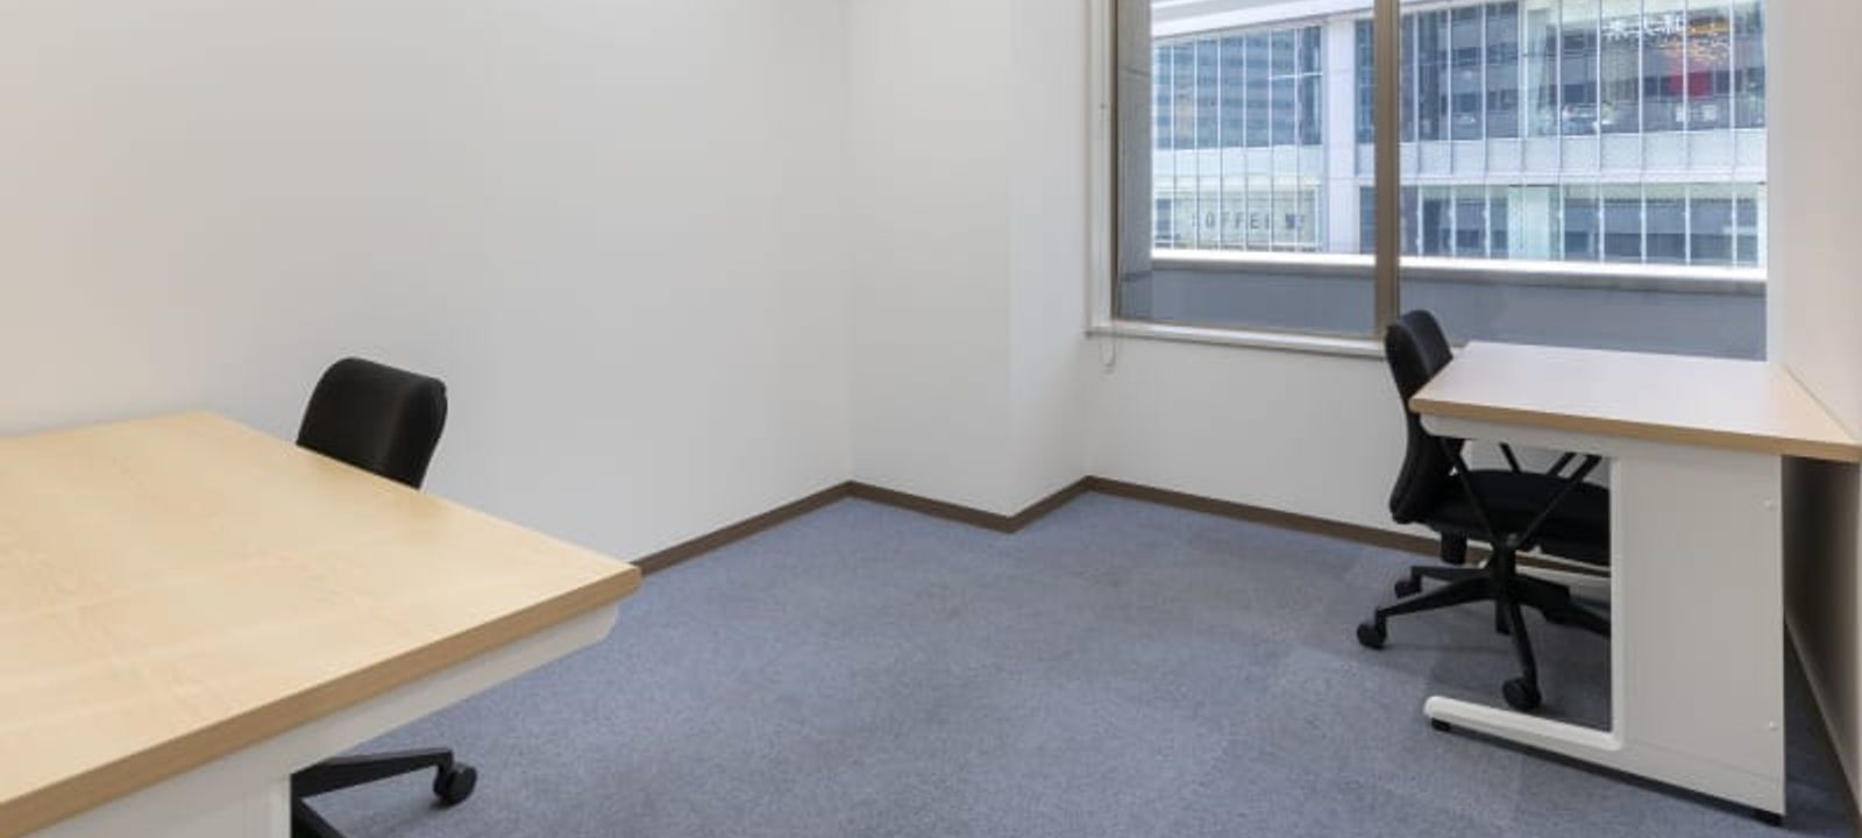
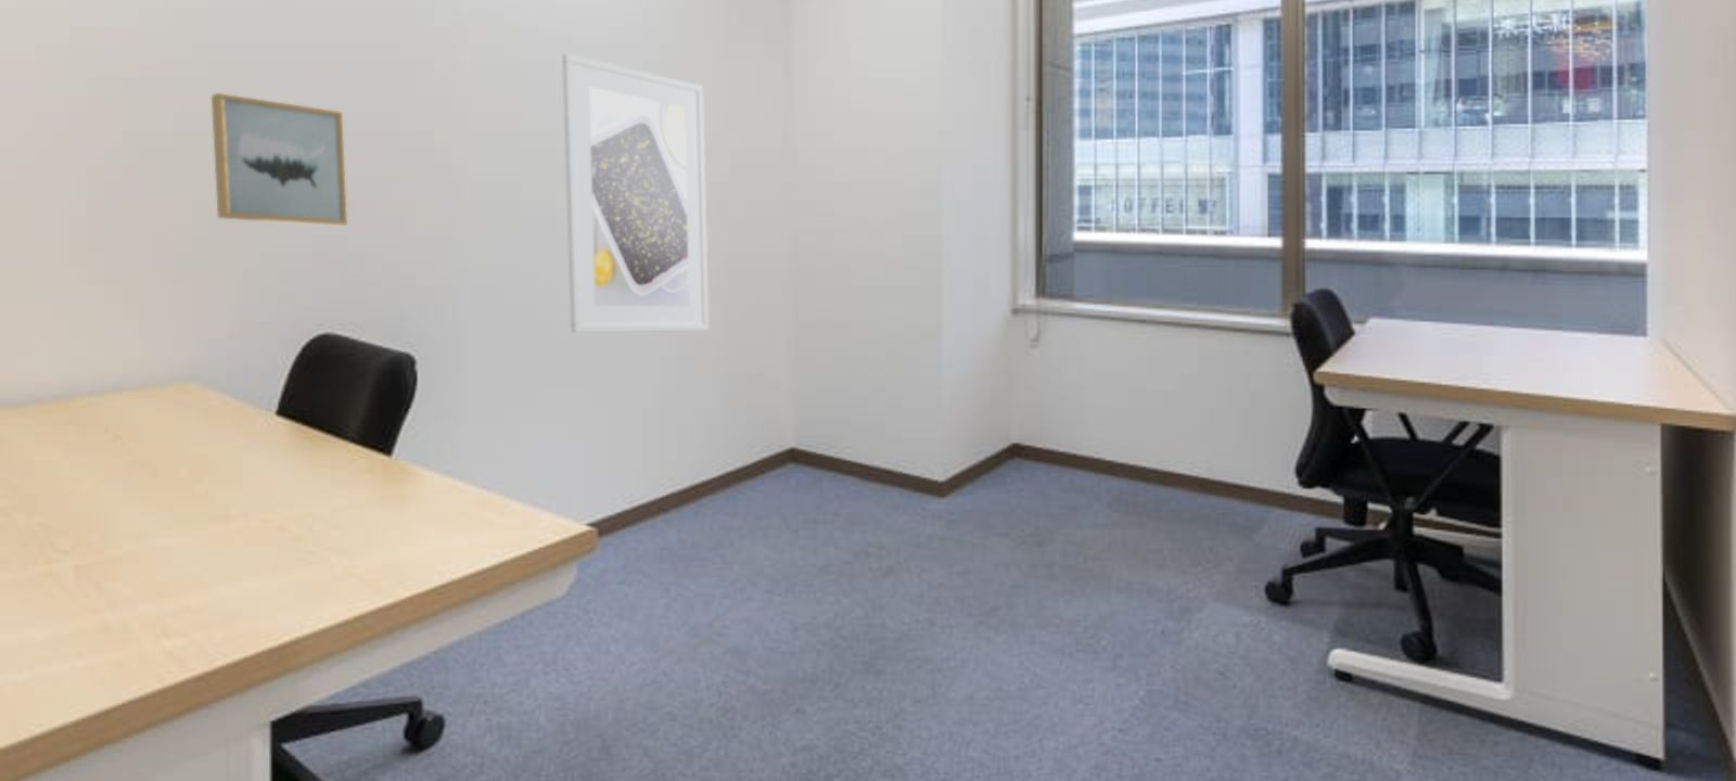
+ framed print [561,53,710,334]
+ wall art [210,92,349,228]
